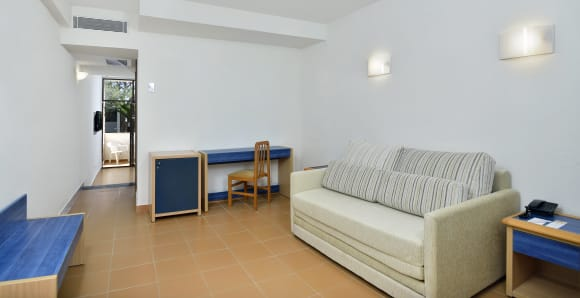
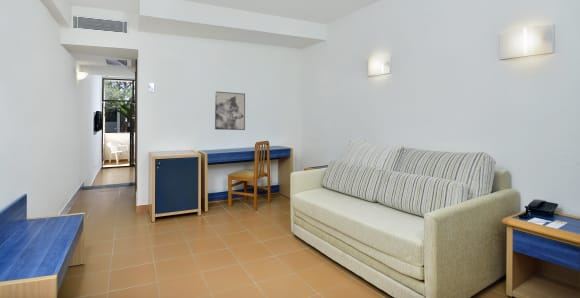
+ wall art [214,91,246,131]
